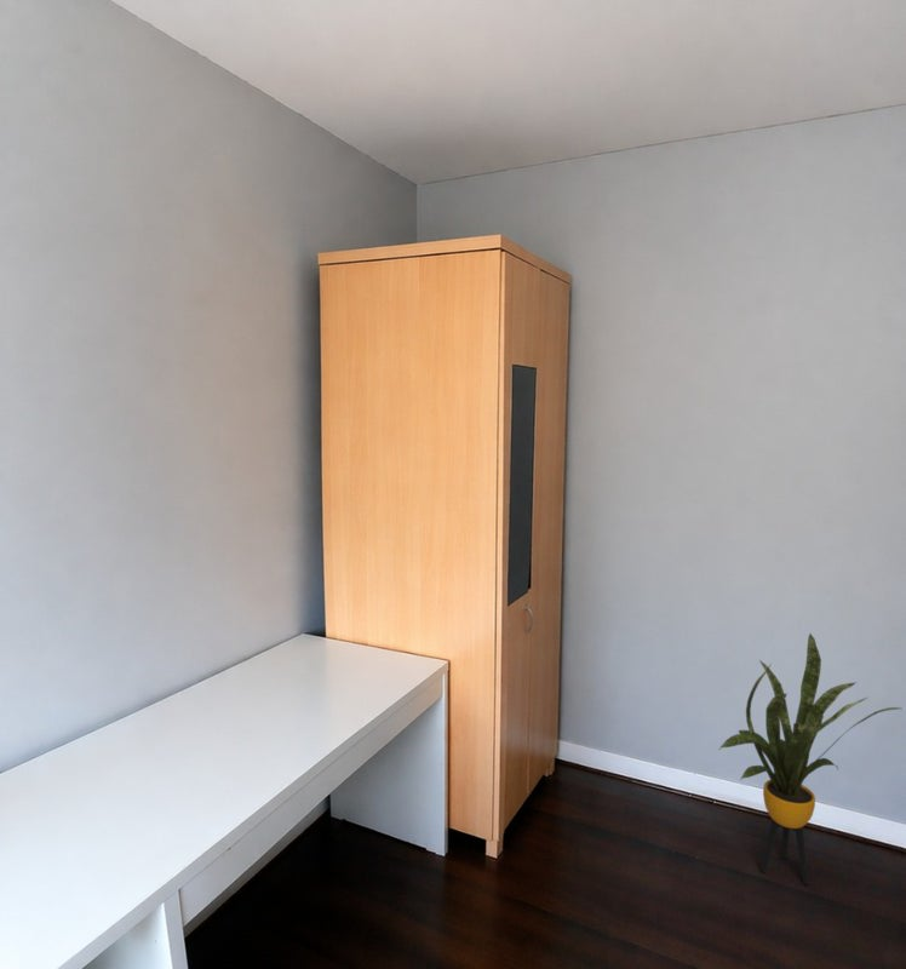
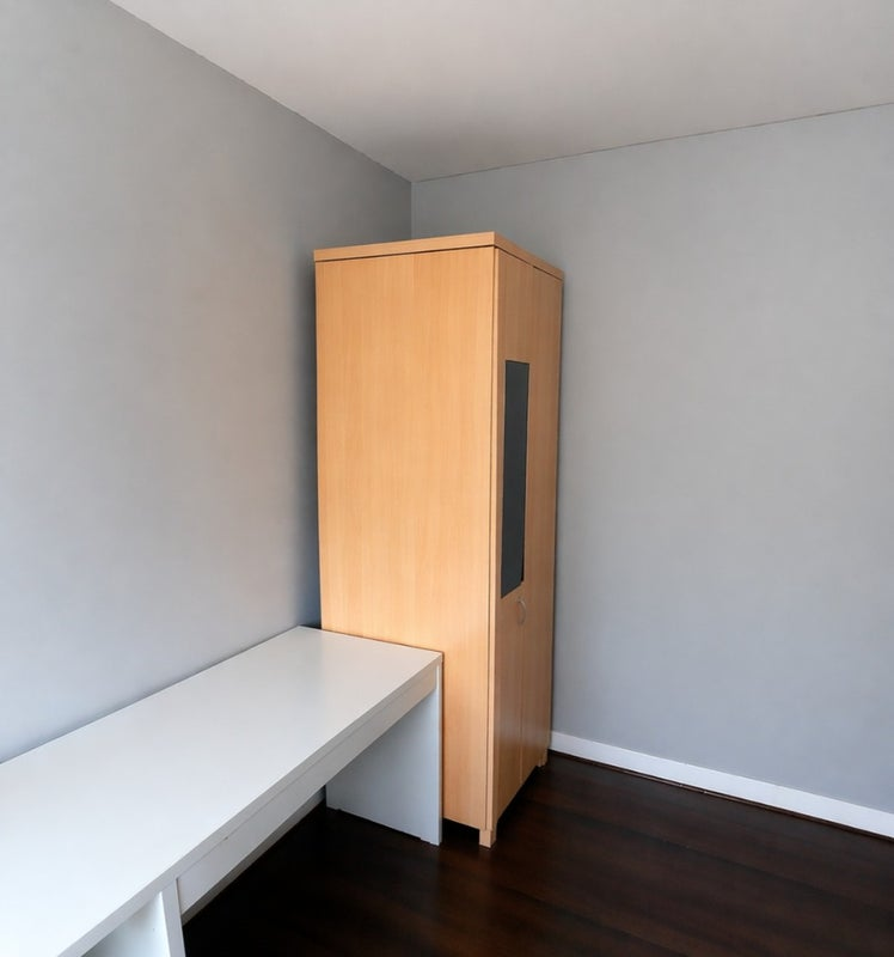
- house plant [718,632,901,885]
